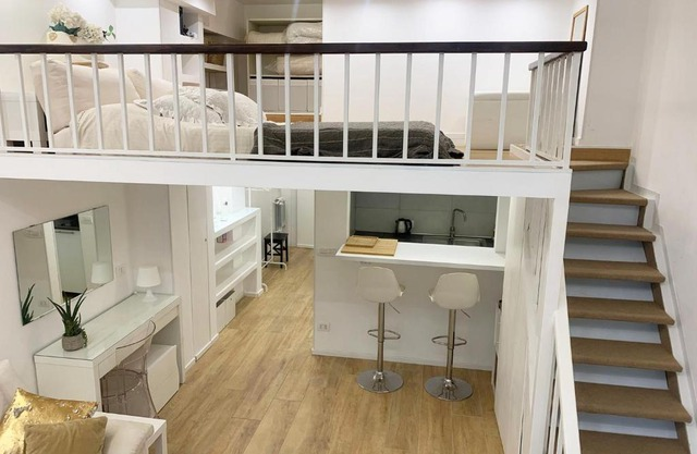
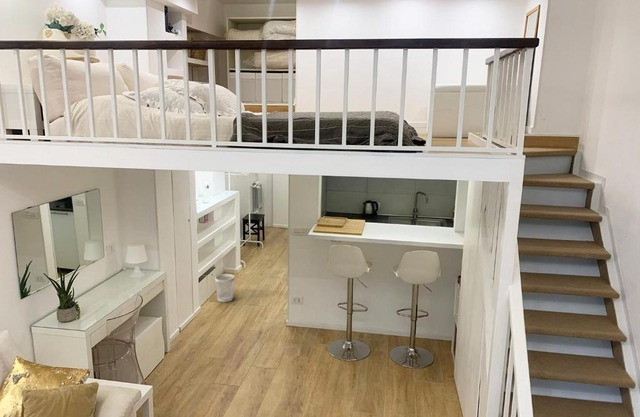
+ wastebasket [214,273,236,303]
